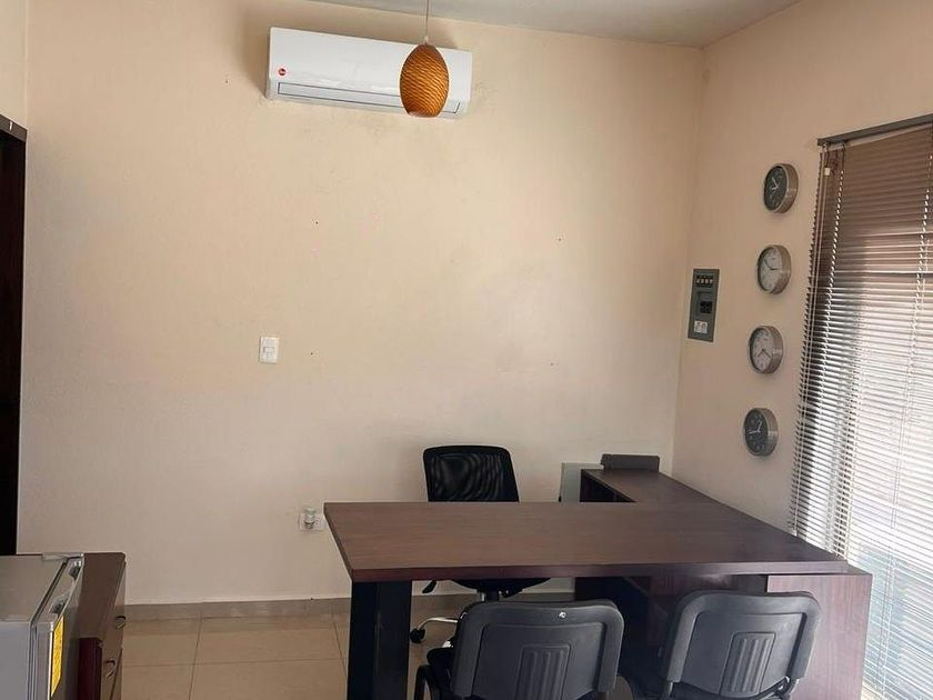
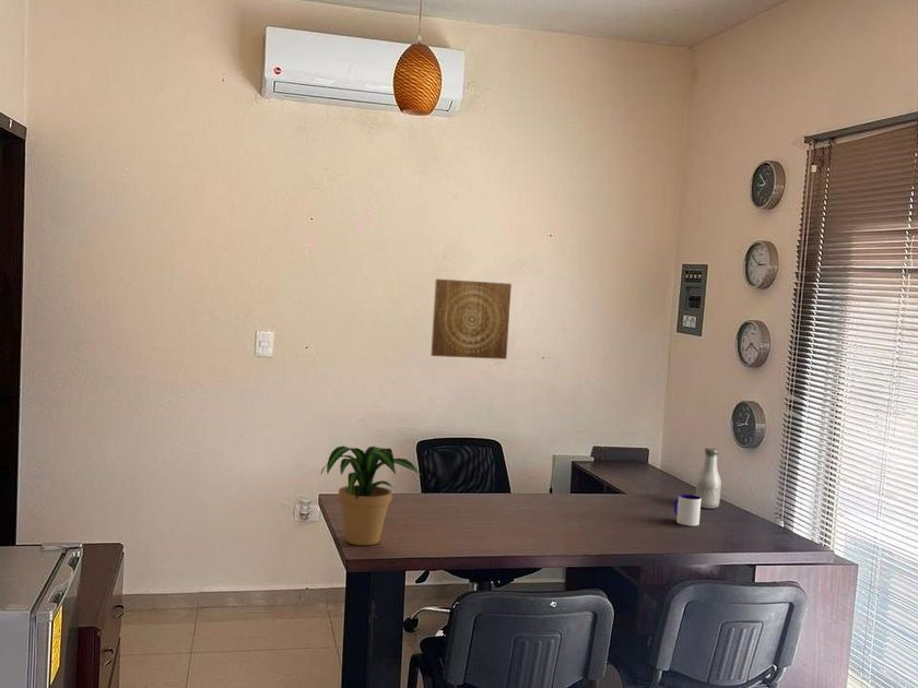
+ mug [673,494,702,527]
+ wall art [429,277,513,360]
+ potted plant [320,444,424,546]
+ bottle [694,447,722,510]
